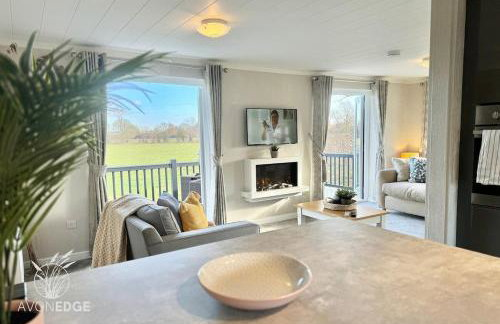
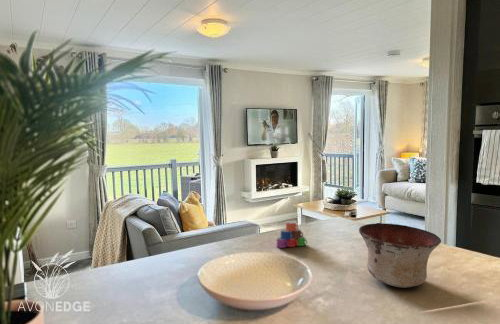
+ bowl [358,222,442,289]
+ mug [276,220,308,249]
